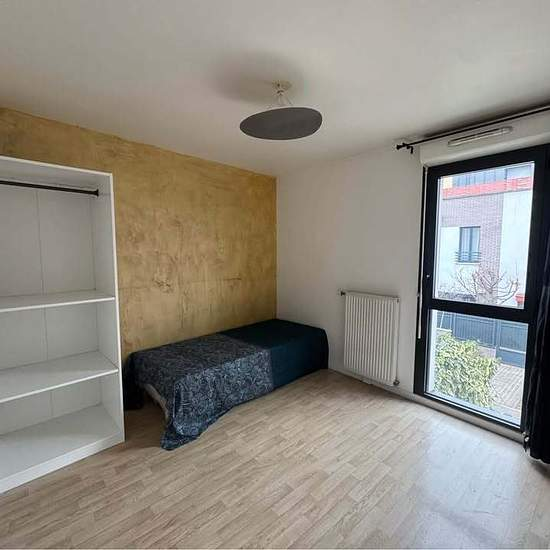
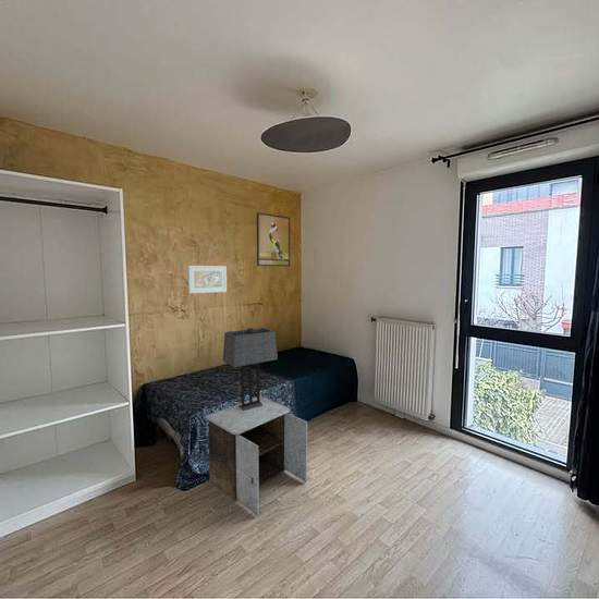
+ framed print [187,265,228,295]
+ table lamp [222,327,279,411]
+ nightstand [204,395,308,516]
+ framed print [256,211,291,268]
